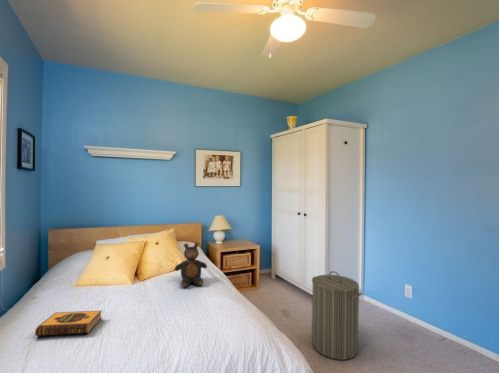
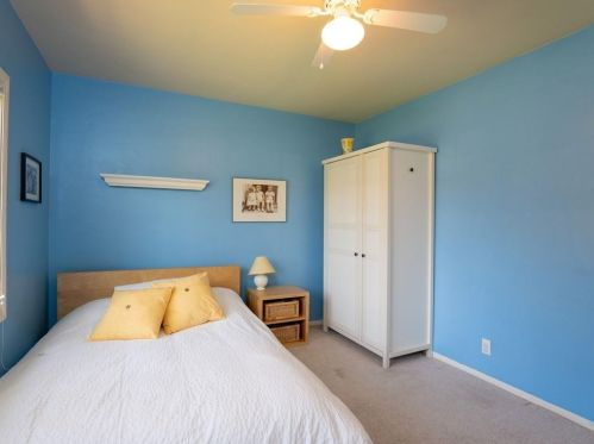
- laundry hamper [311,270,363,361]
- hardback book [34,310,103,337]
- teddy bear [174,242,208,289]
